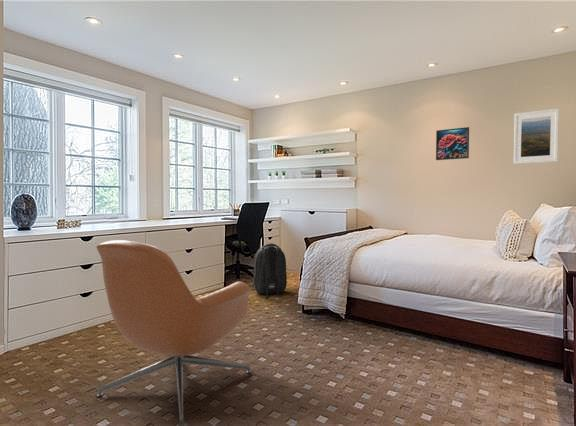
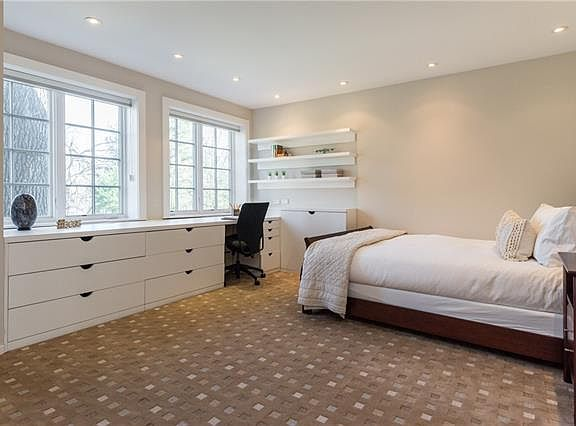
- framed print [435,126,470,161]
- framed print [513,108,560,165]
- backpack [252,242,288,299]
- armchair [95,239,252,426]
